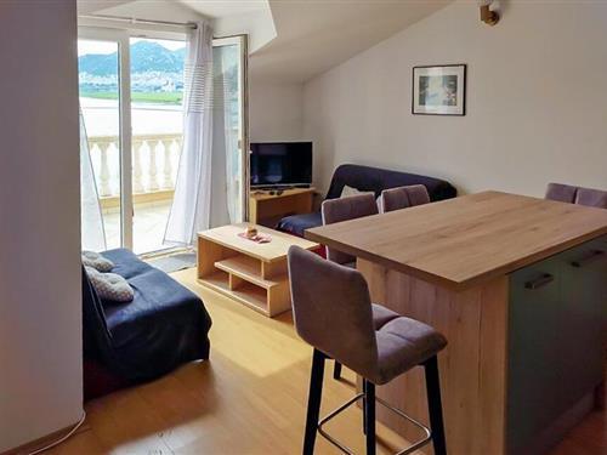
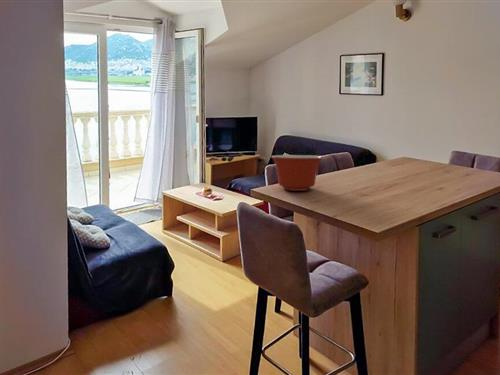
+ mixing bowl [270,154,324,192]
